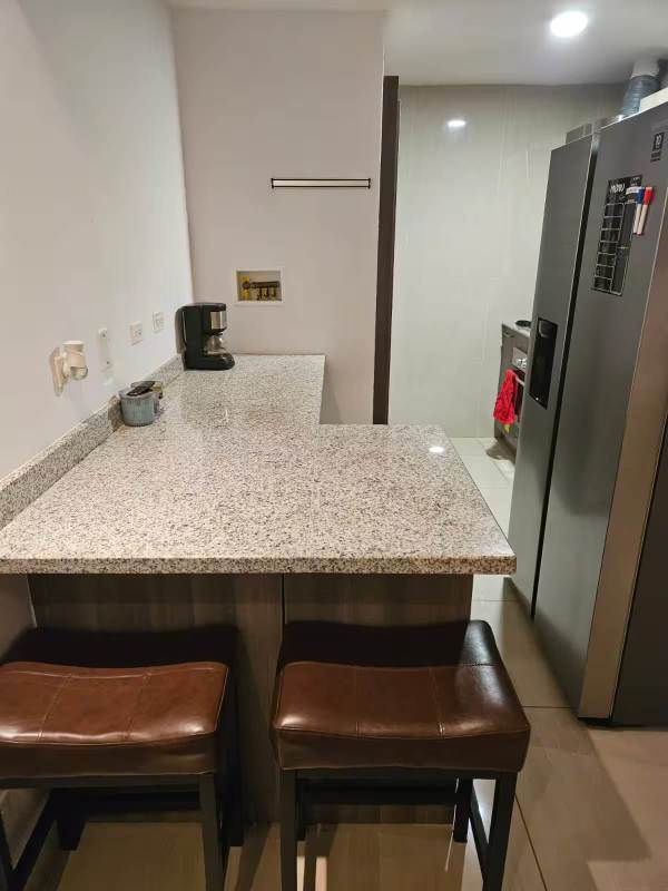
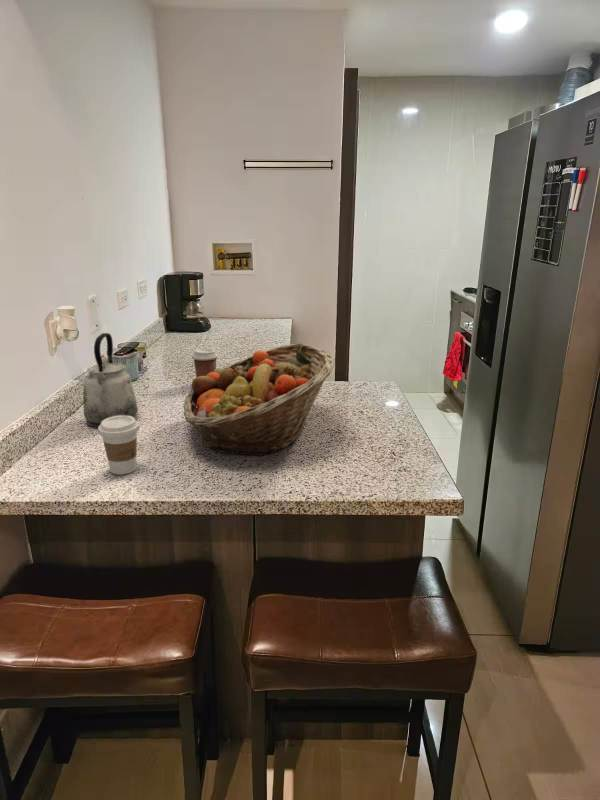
+ fruit basket [183,342,336,457]
+ kettle [82,332,139,426]
+ coffee cup [97,415,140,476]
+ coffee cup [191,347,219,378]
